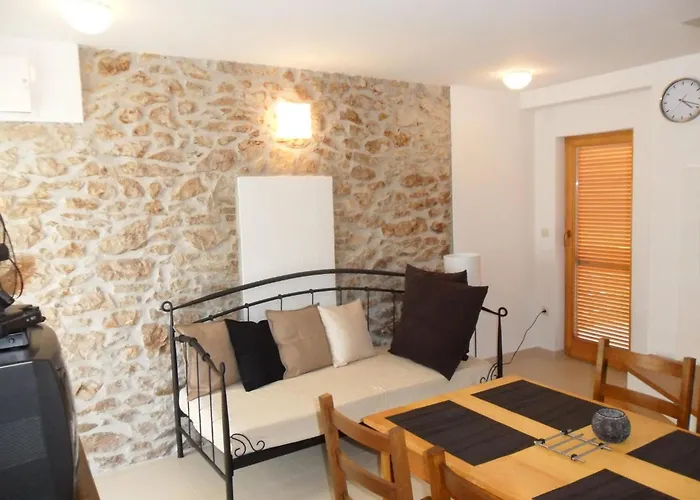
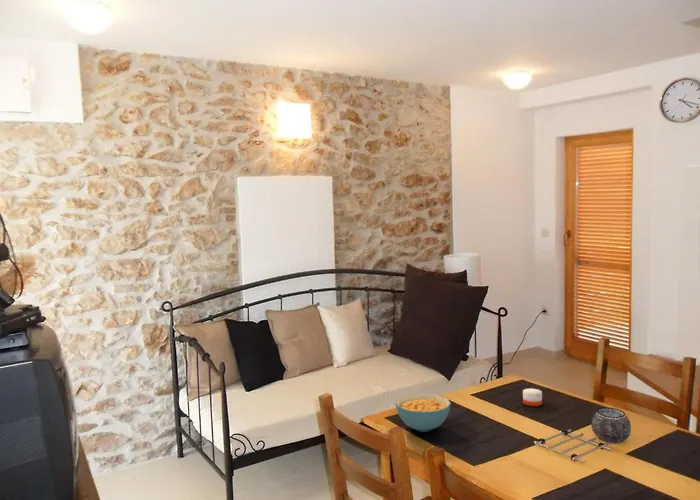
+ candle [522,388,543,407]
+ cereal bowl [394,393,452,433]
